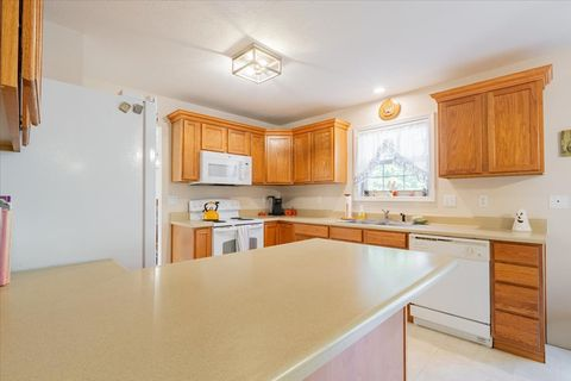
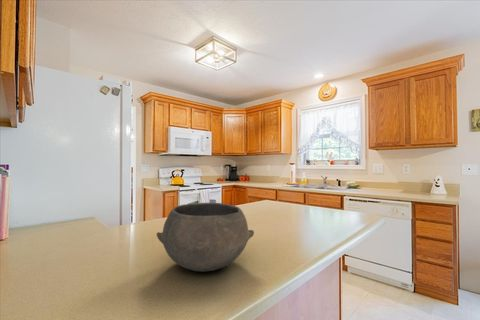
+ bowl [155,202,255,273]
